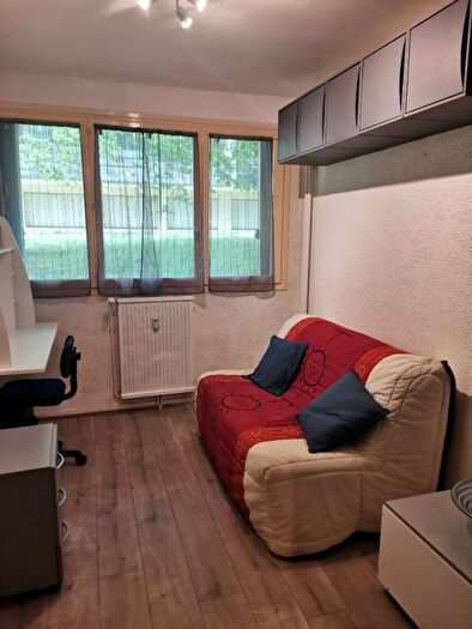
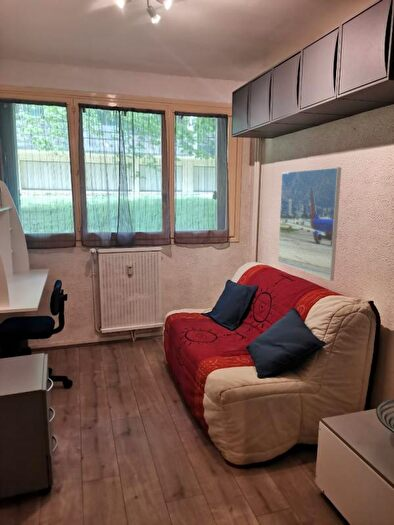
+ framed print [277,166,342,282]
